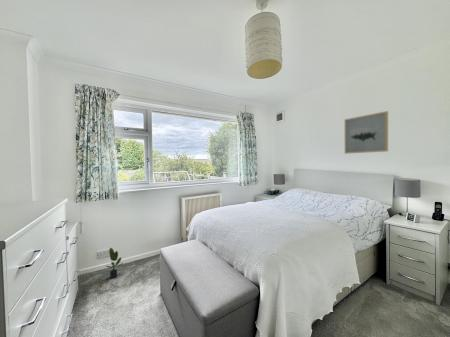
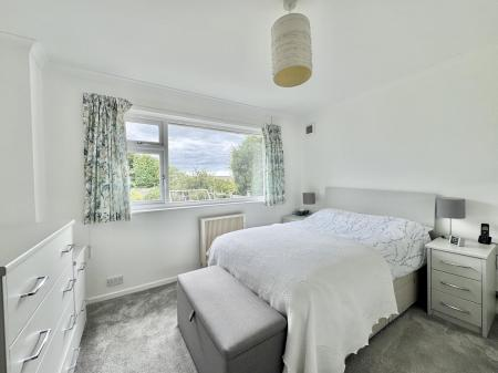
- potted plant [105,247,124,280]
- wall art [344,110,389,155]
